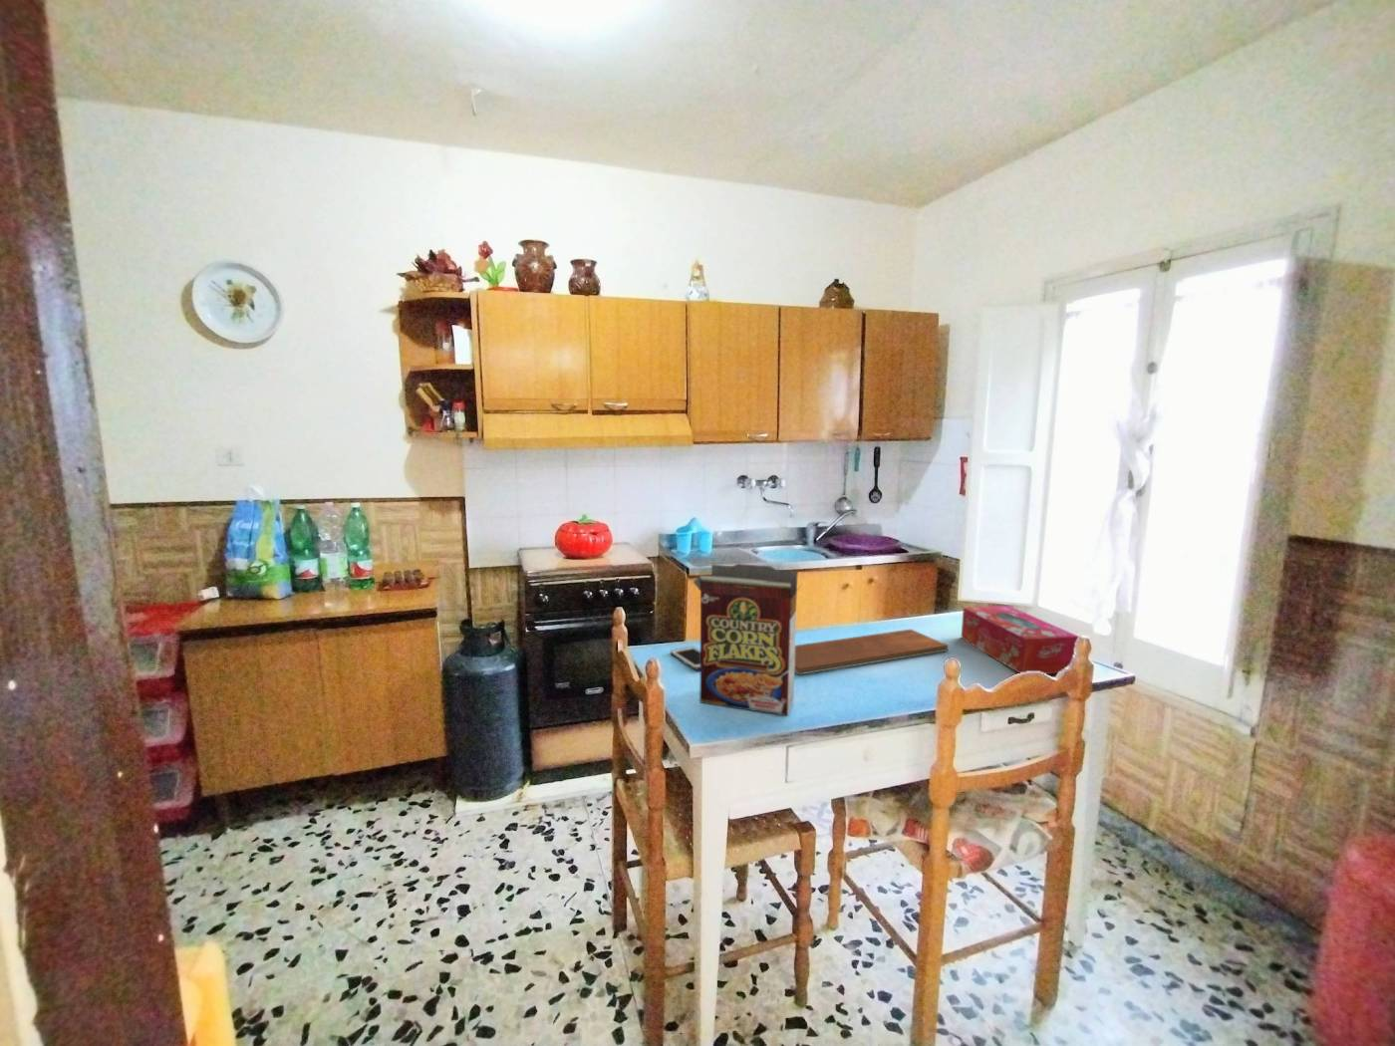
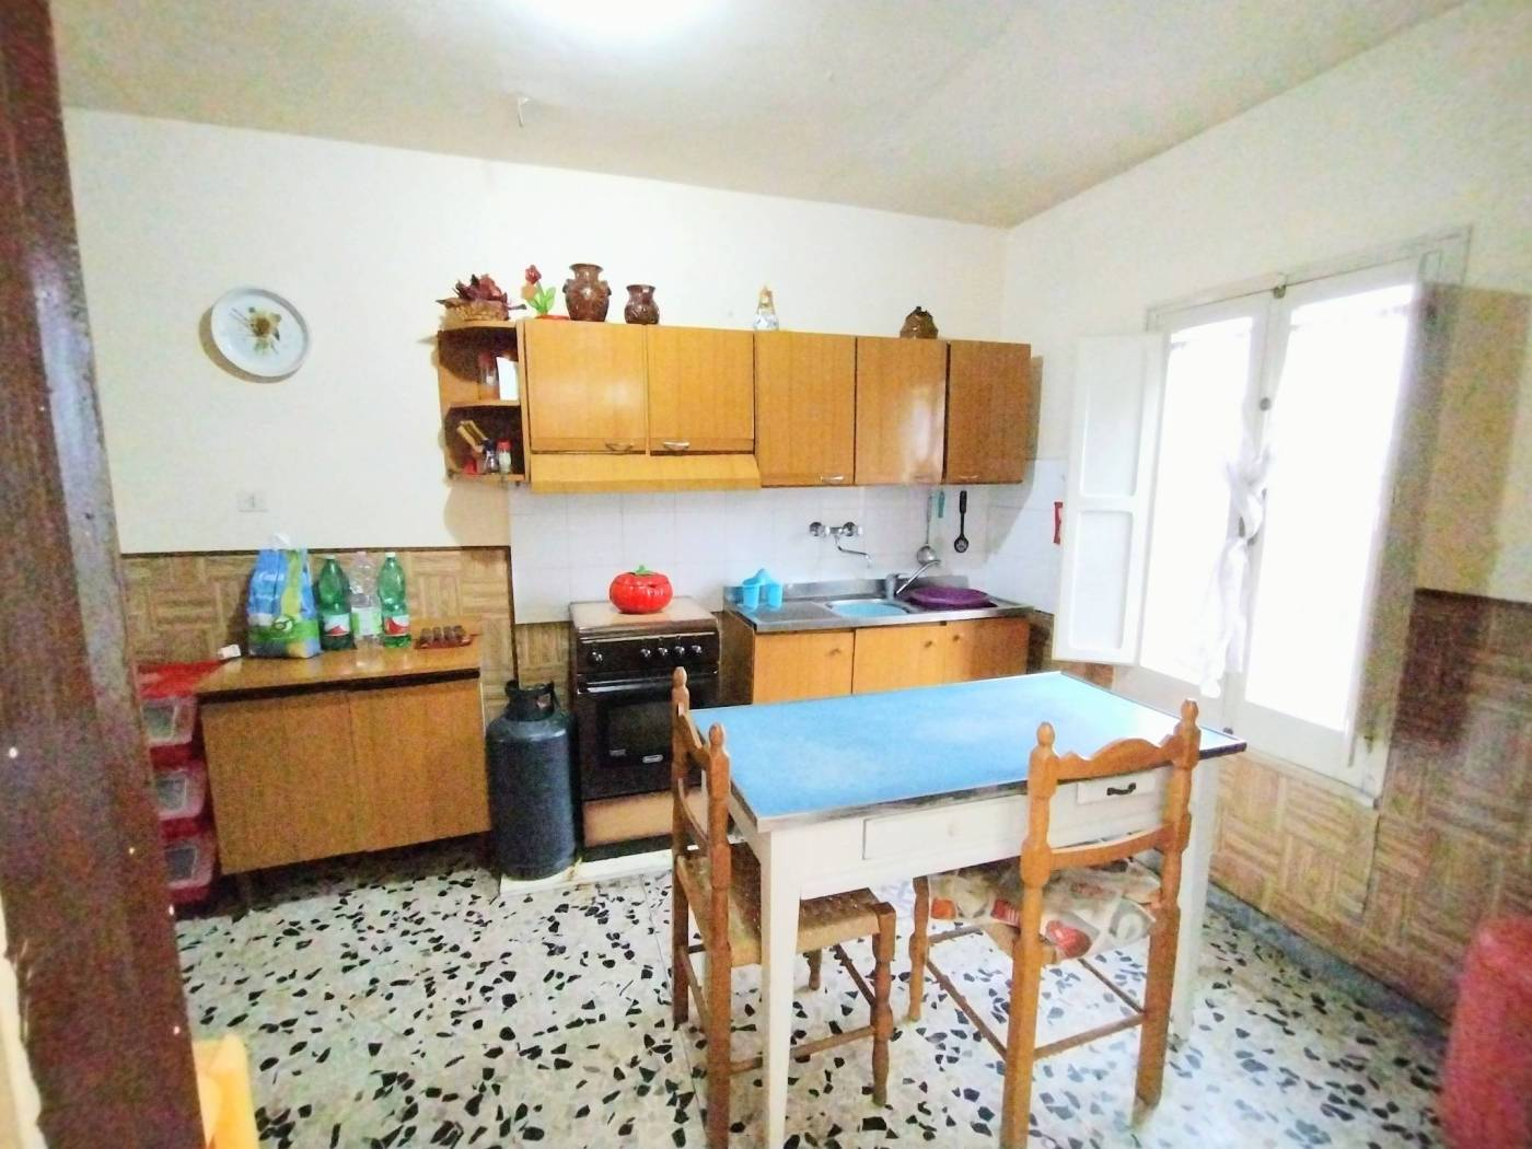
- tissue box [960,604,1080,676]
- chopping board [794,628,950,676]
- cereal box [692,563,802,716]
- cell phone [670,646,701,671]
